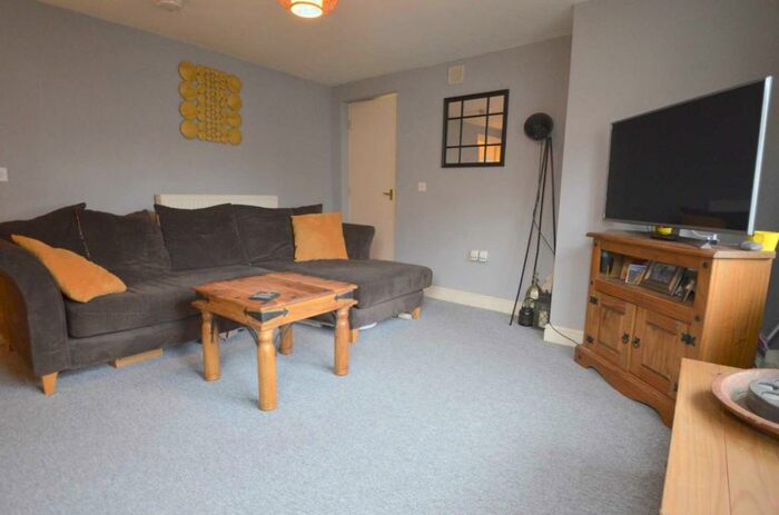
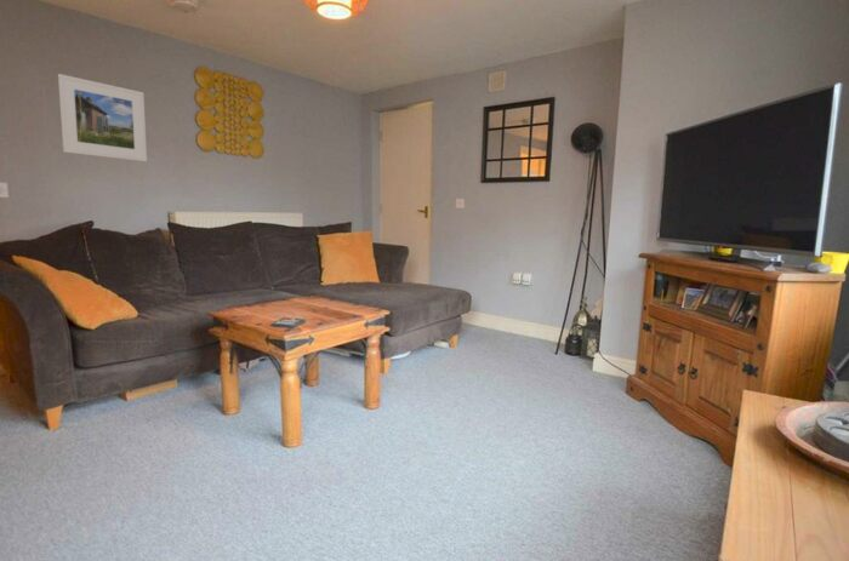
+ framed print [57,73,148,162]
